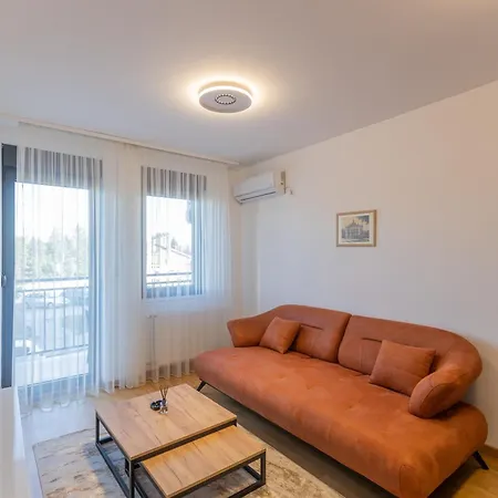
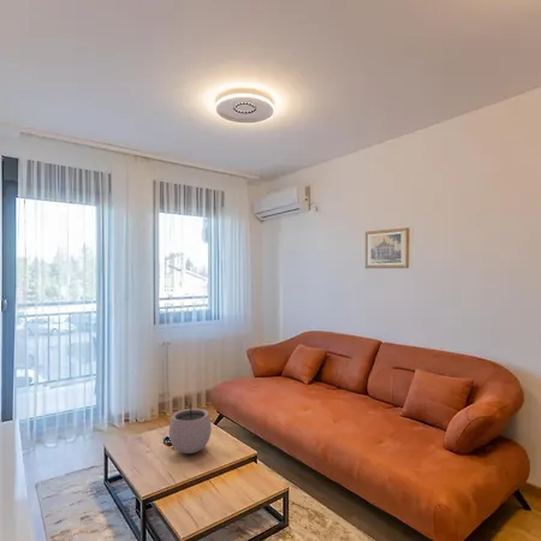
+ plant pot [168,399,213,454]
